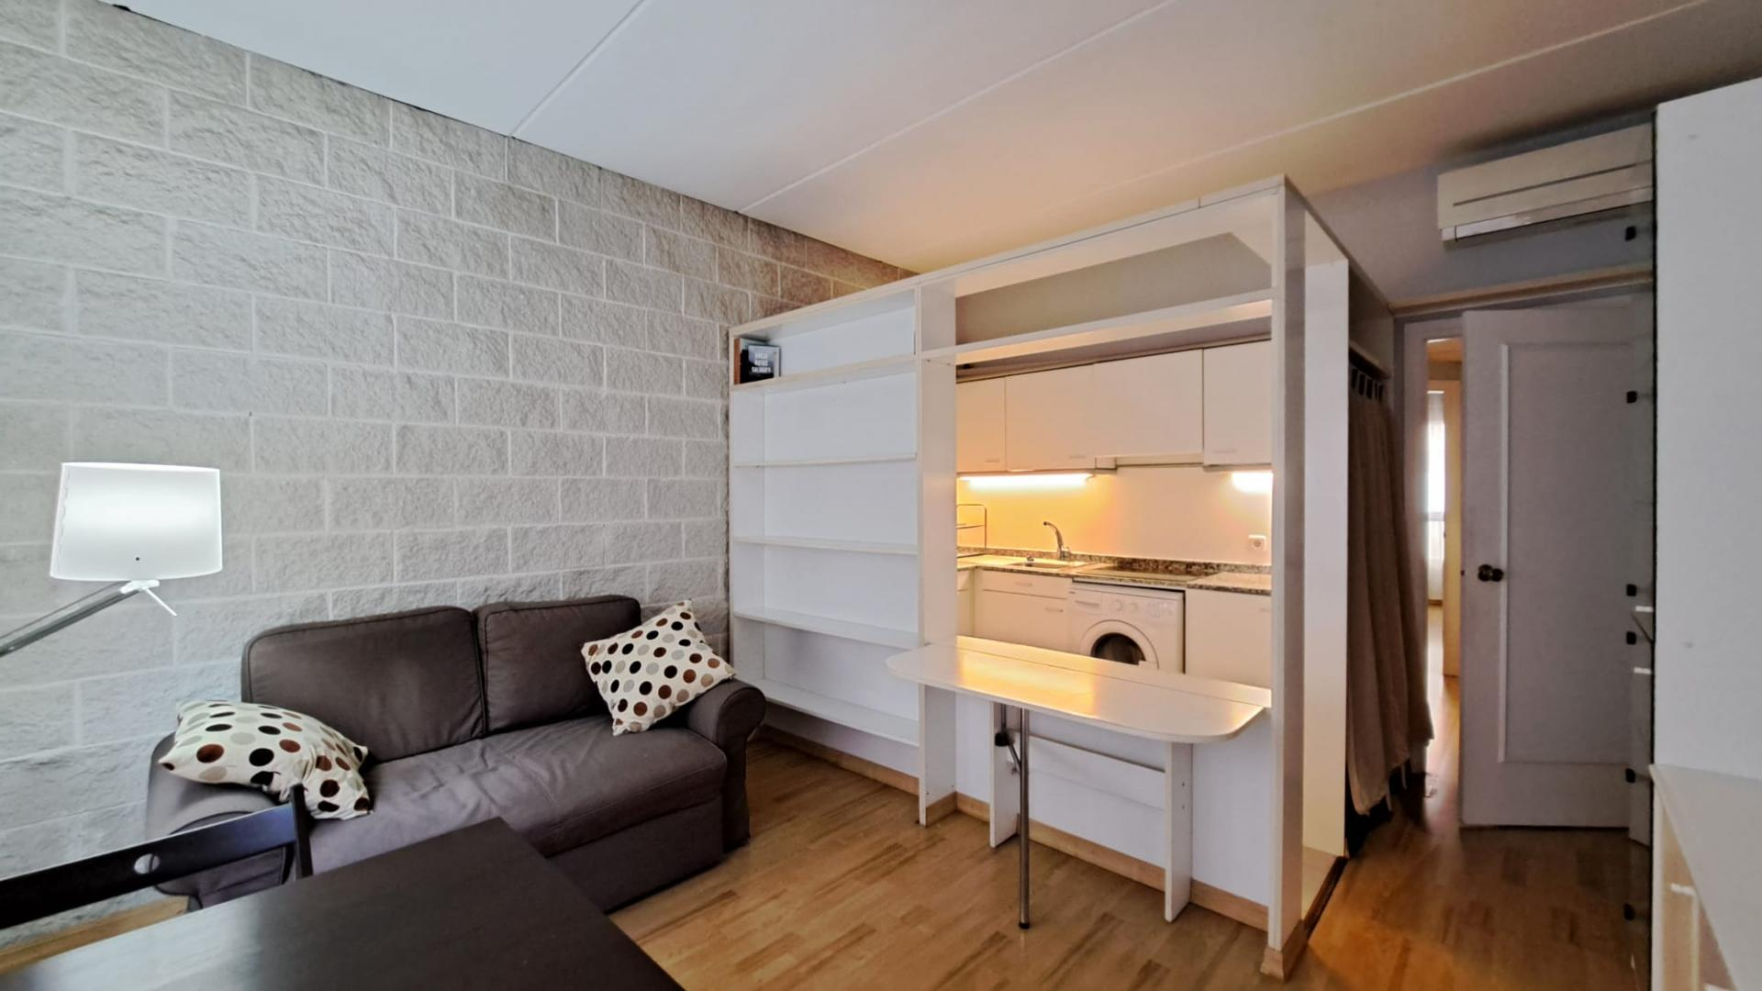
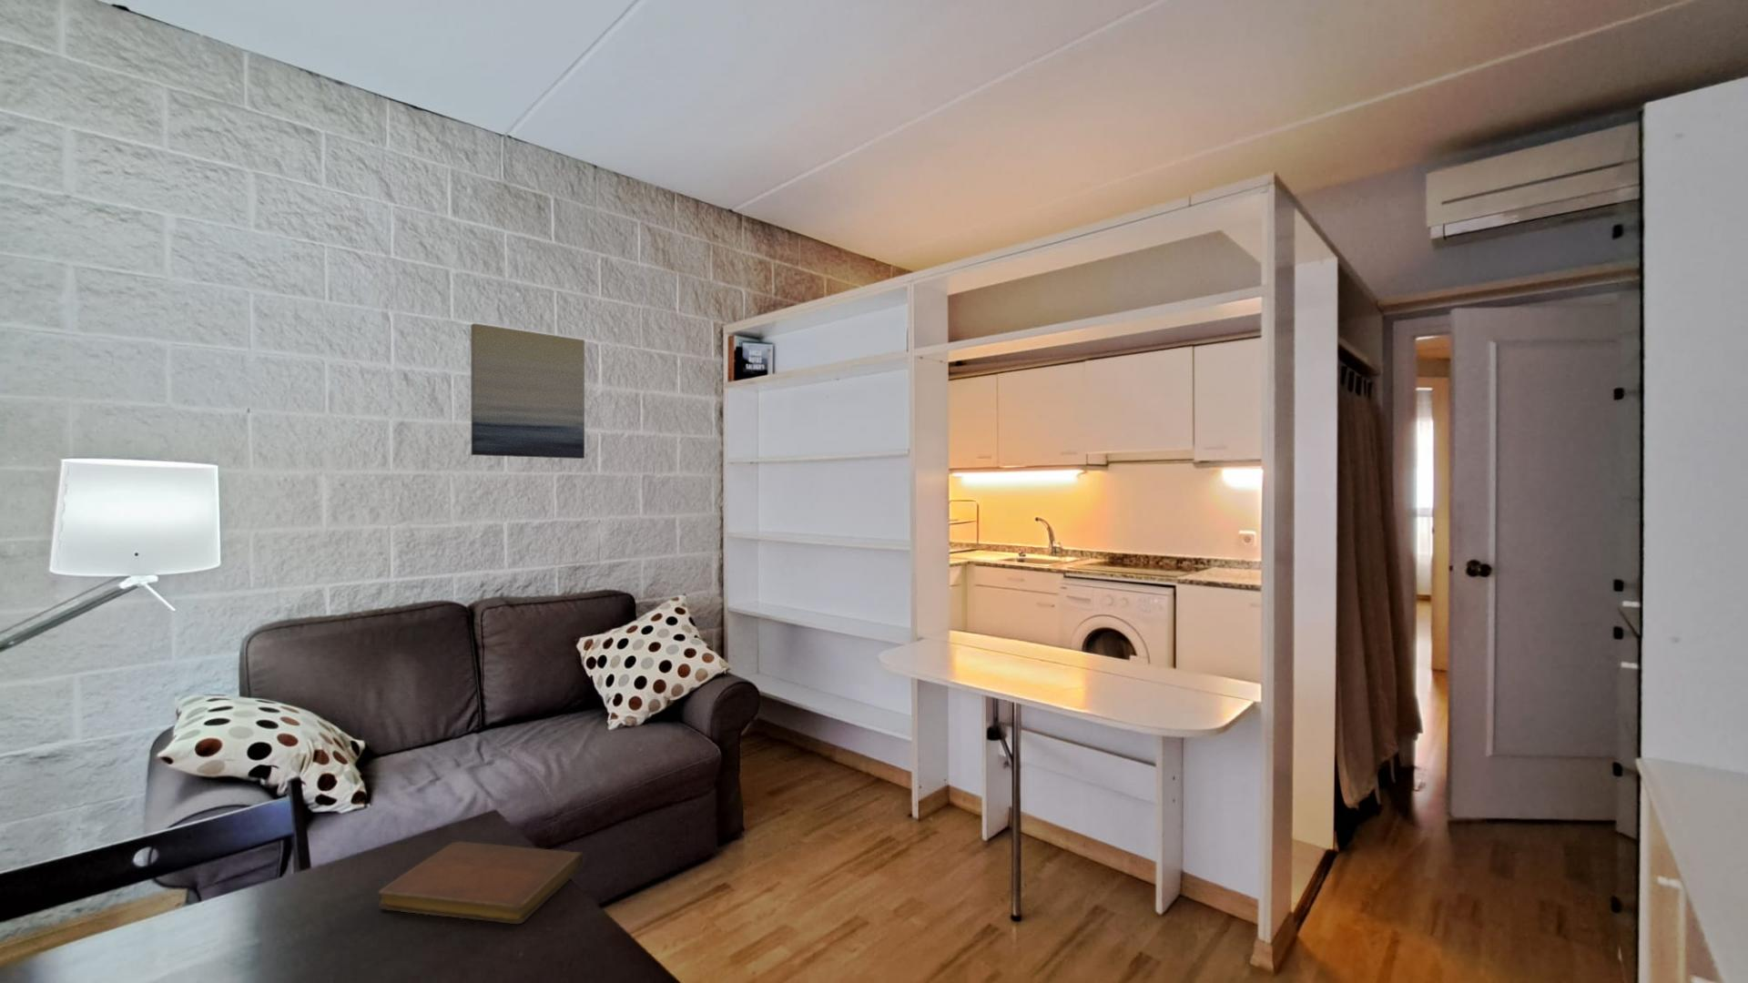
+ notebook [377,841,585,924]
+ wall art [469,322,586,460]
